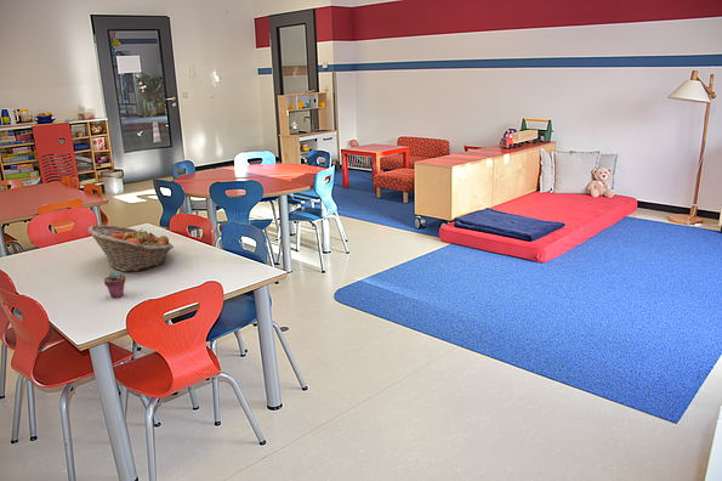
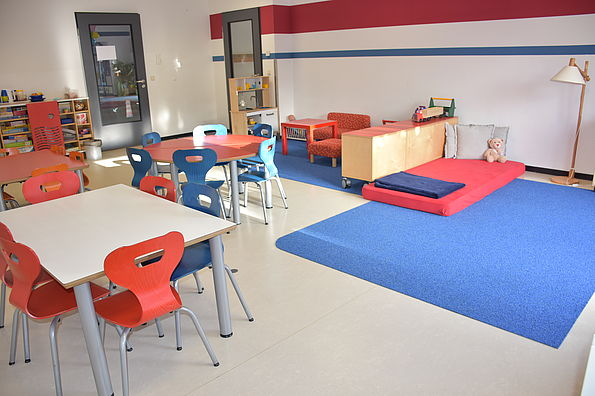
- fruit basket [86,223,175,272]
- potted succulent [103,270,126,299]
